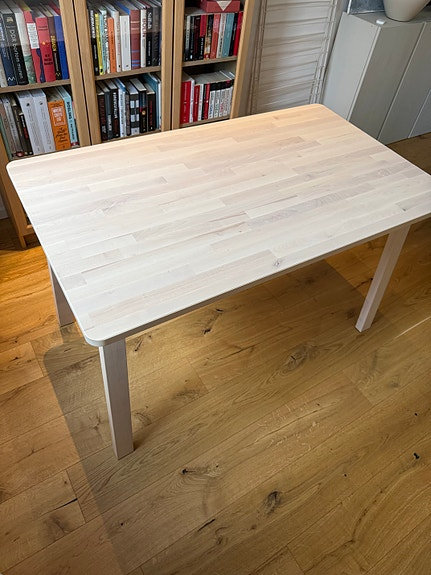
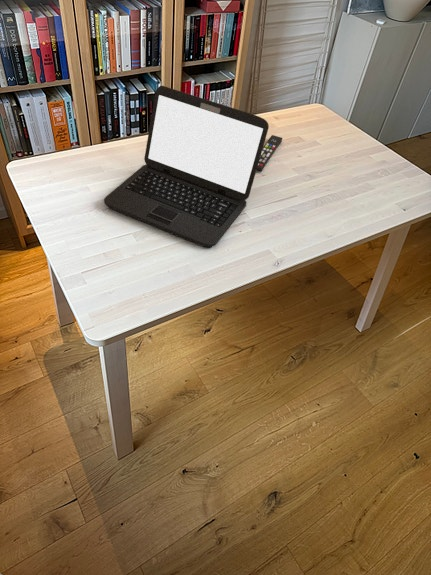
+ laptop [103,85,270,249]
+ remote control [256,134,283,173]
